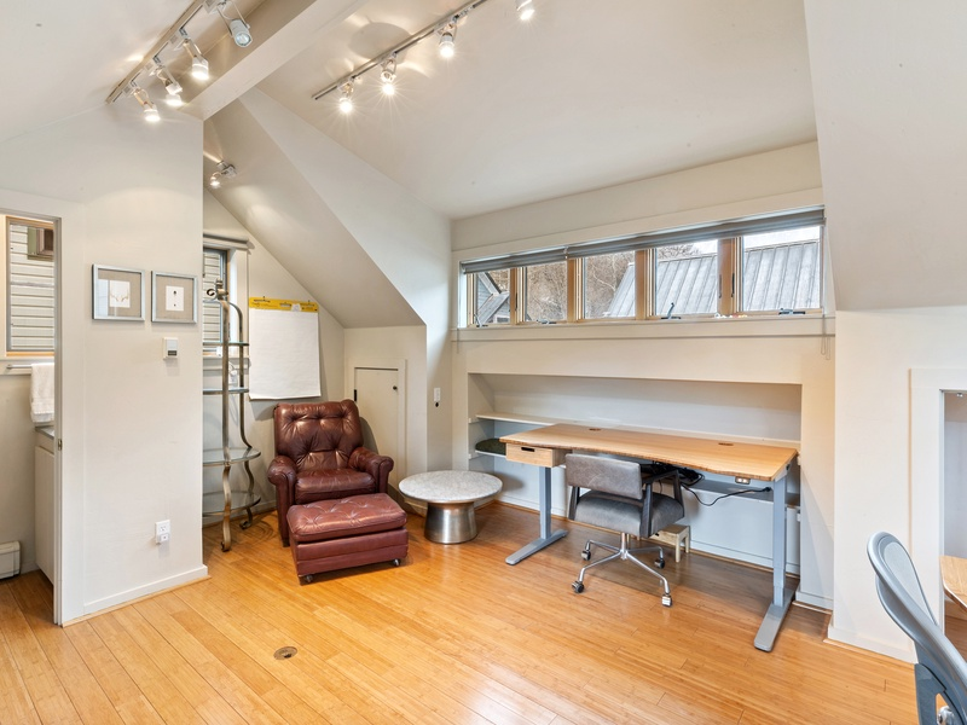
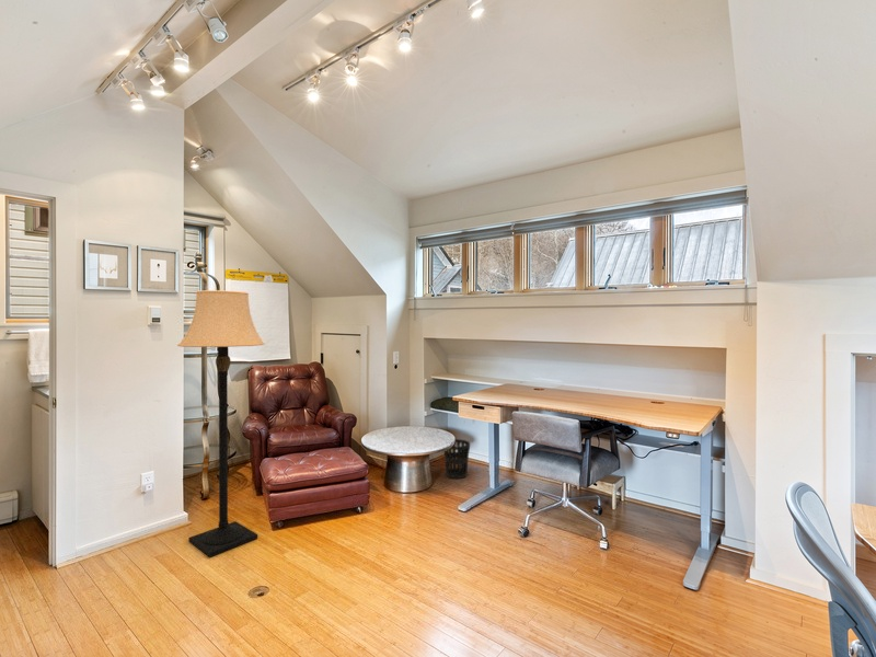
+ wastebasket [443,438,471,480]
+ lamp [176,289,266,558]
